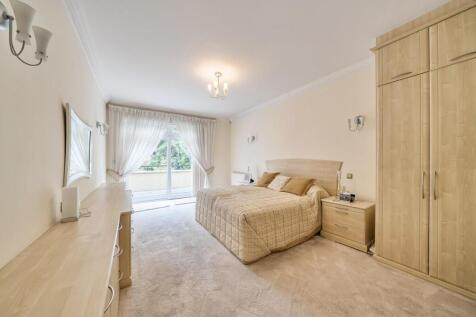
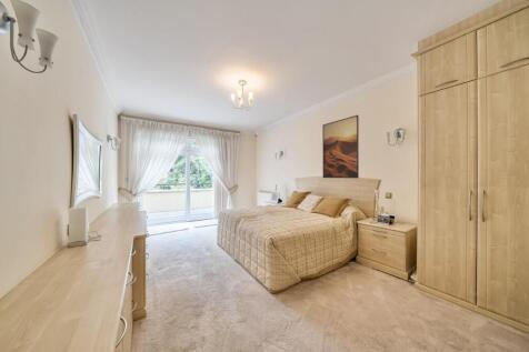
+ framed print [321,114,360,180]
